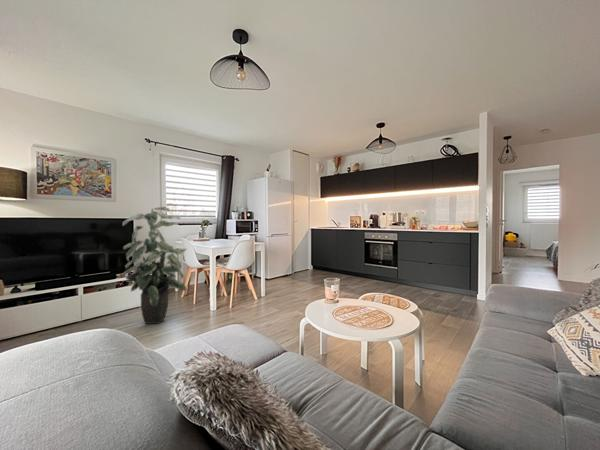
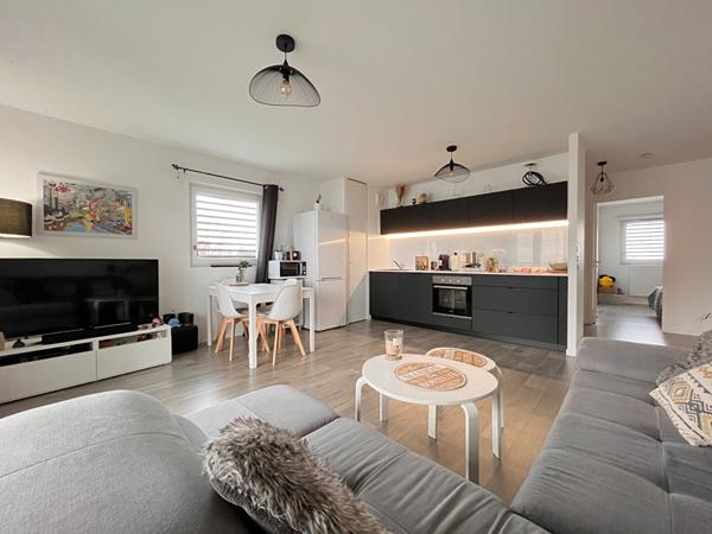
- indoor plant [121,206,188,325]
